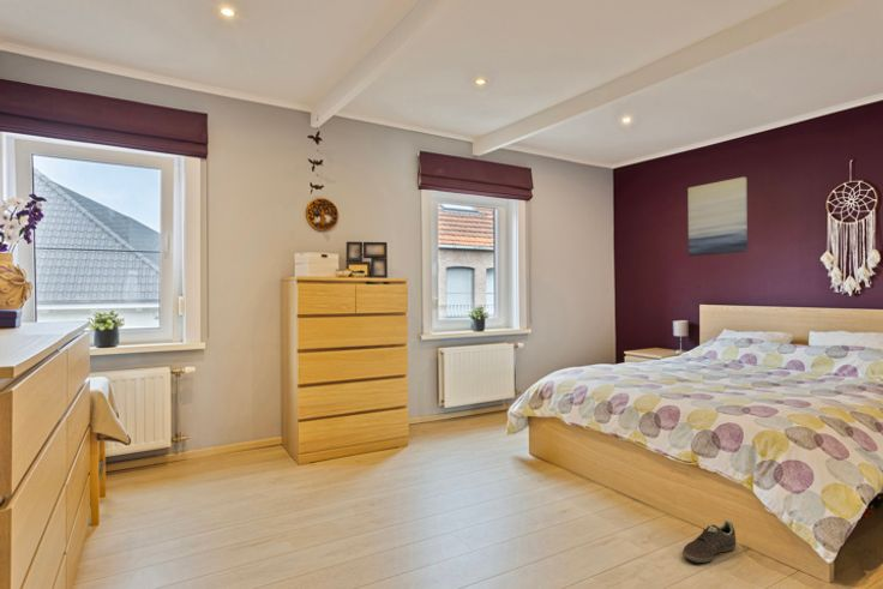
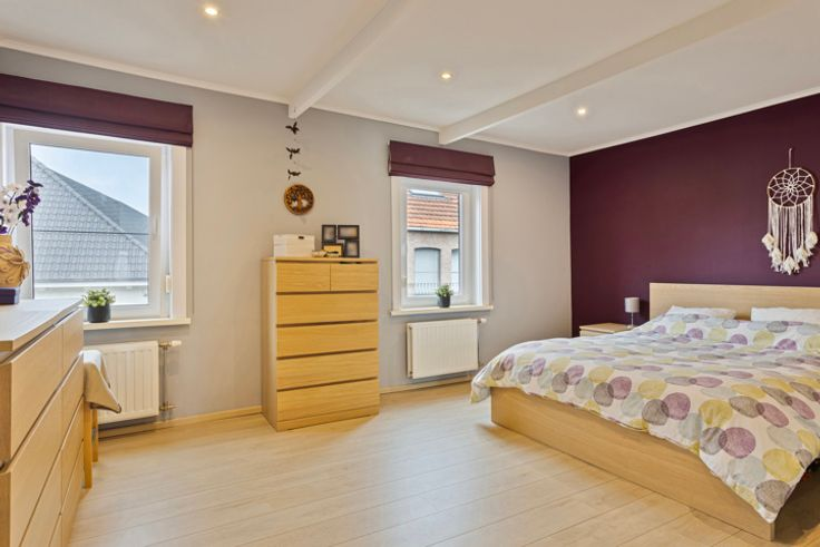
- sneaker [681,519,737,564]
- wall art [686,176,749,257]
